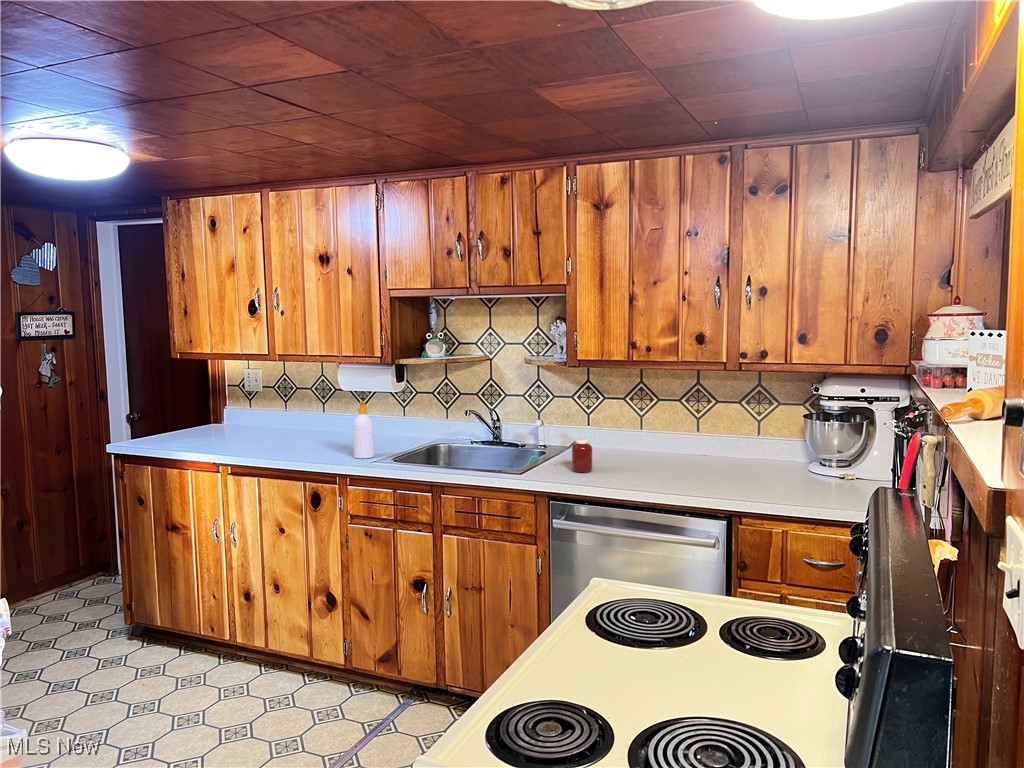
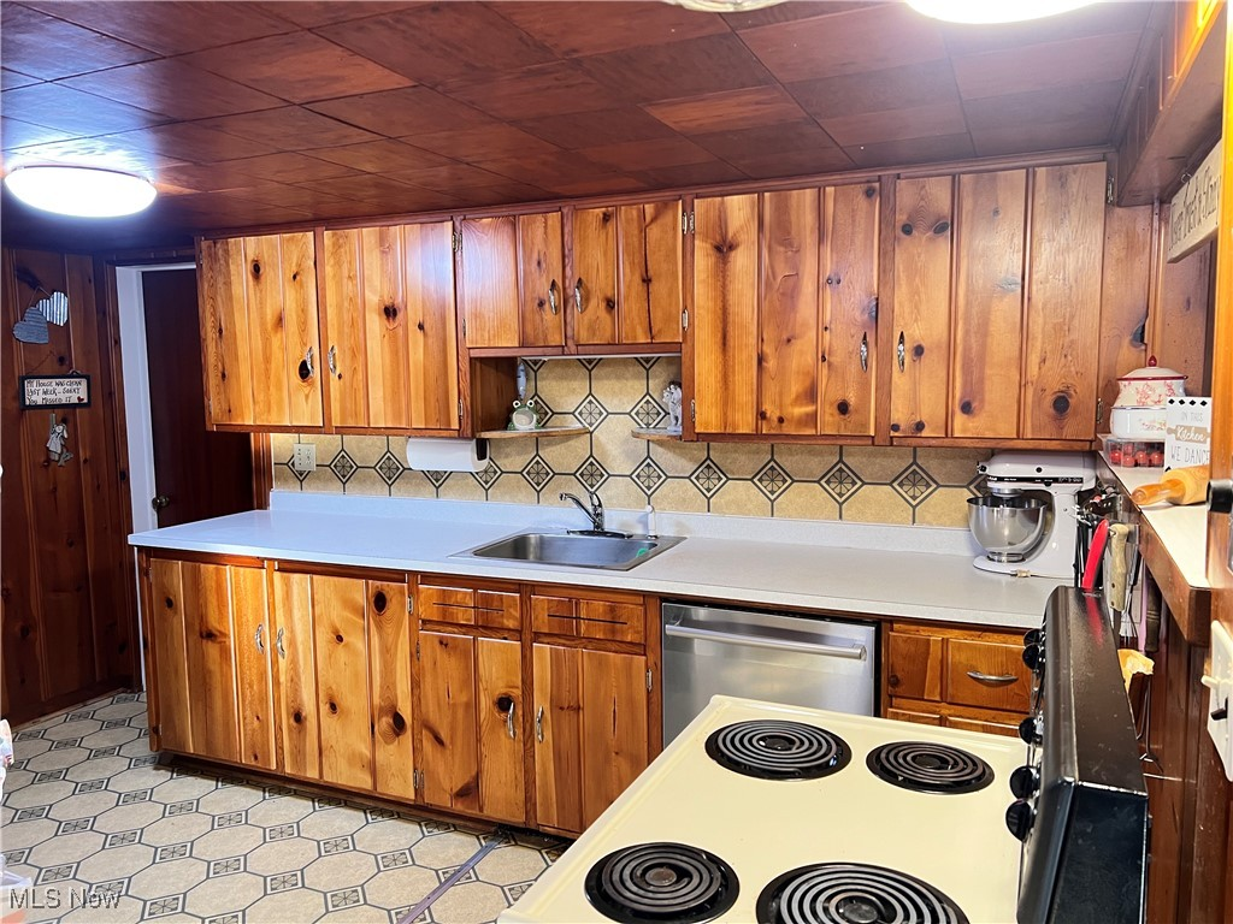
- soap bottle [352,400,376,460]
- jar [563,438,593,473]
